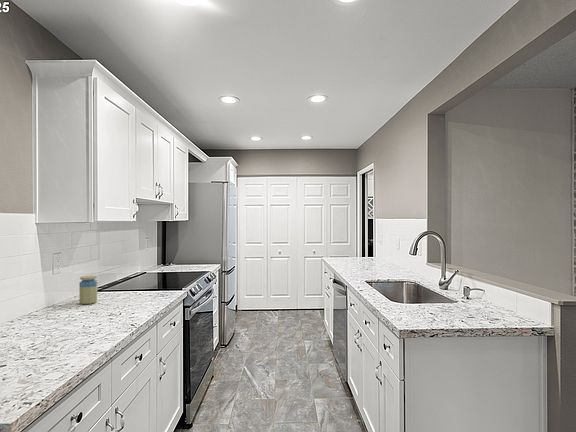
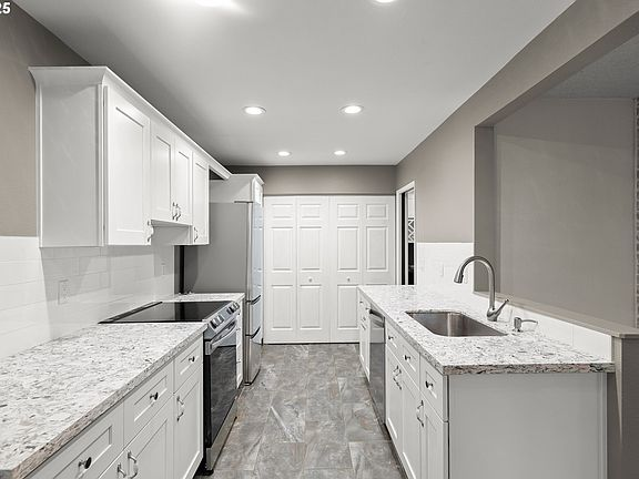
- jar [78,275,98,305]
